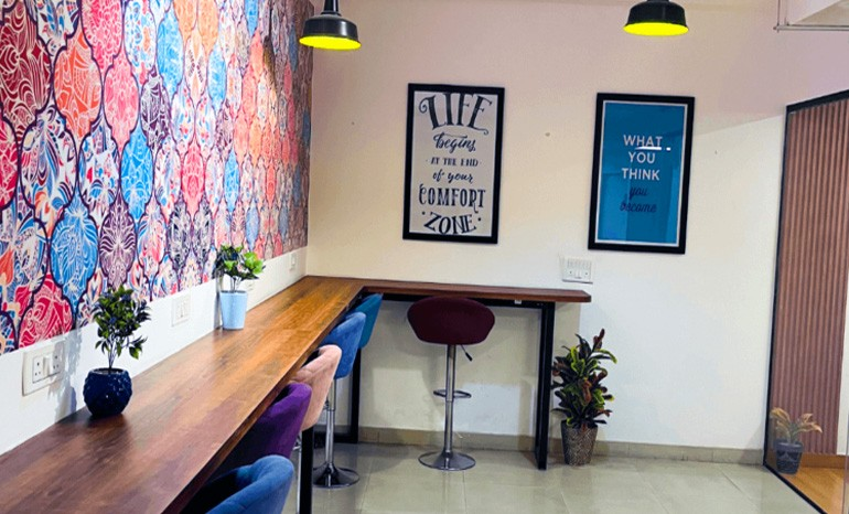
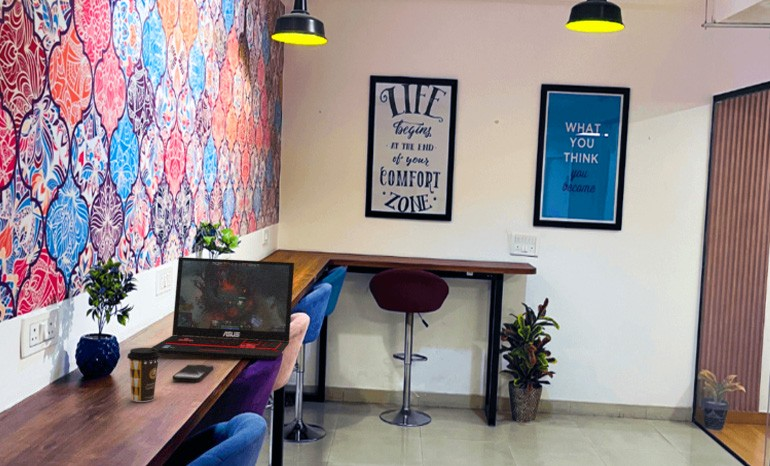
+ coffee cup [126,347,162,403]
+ smartphone [172,363,214,382]
+ laptop [151,256,295,360]
